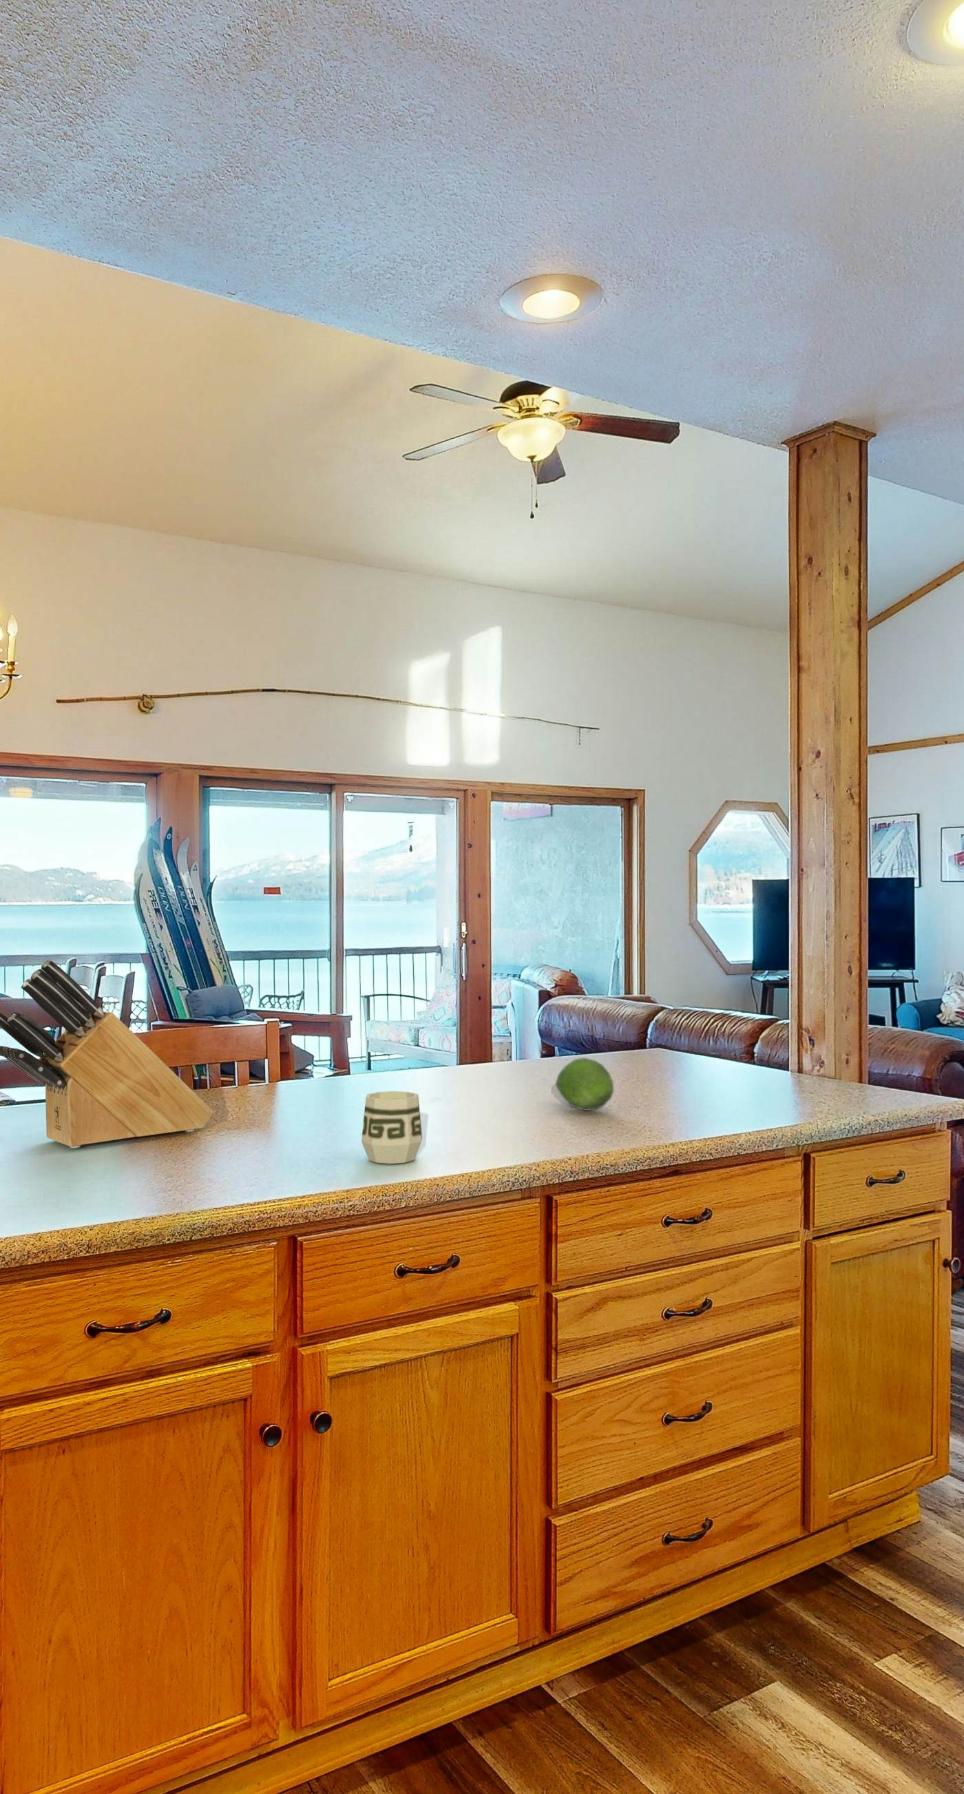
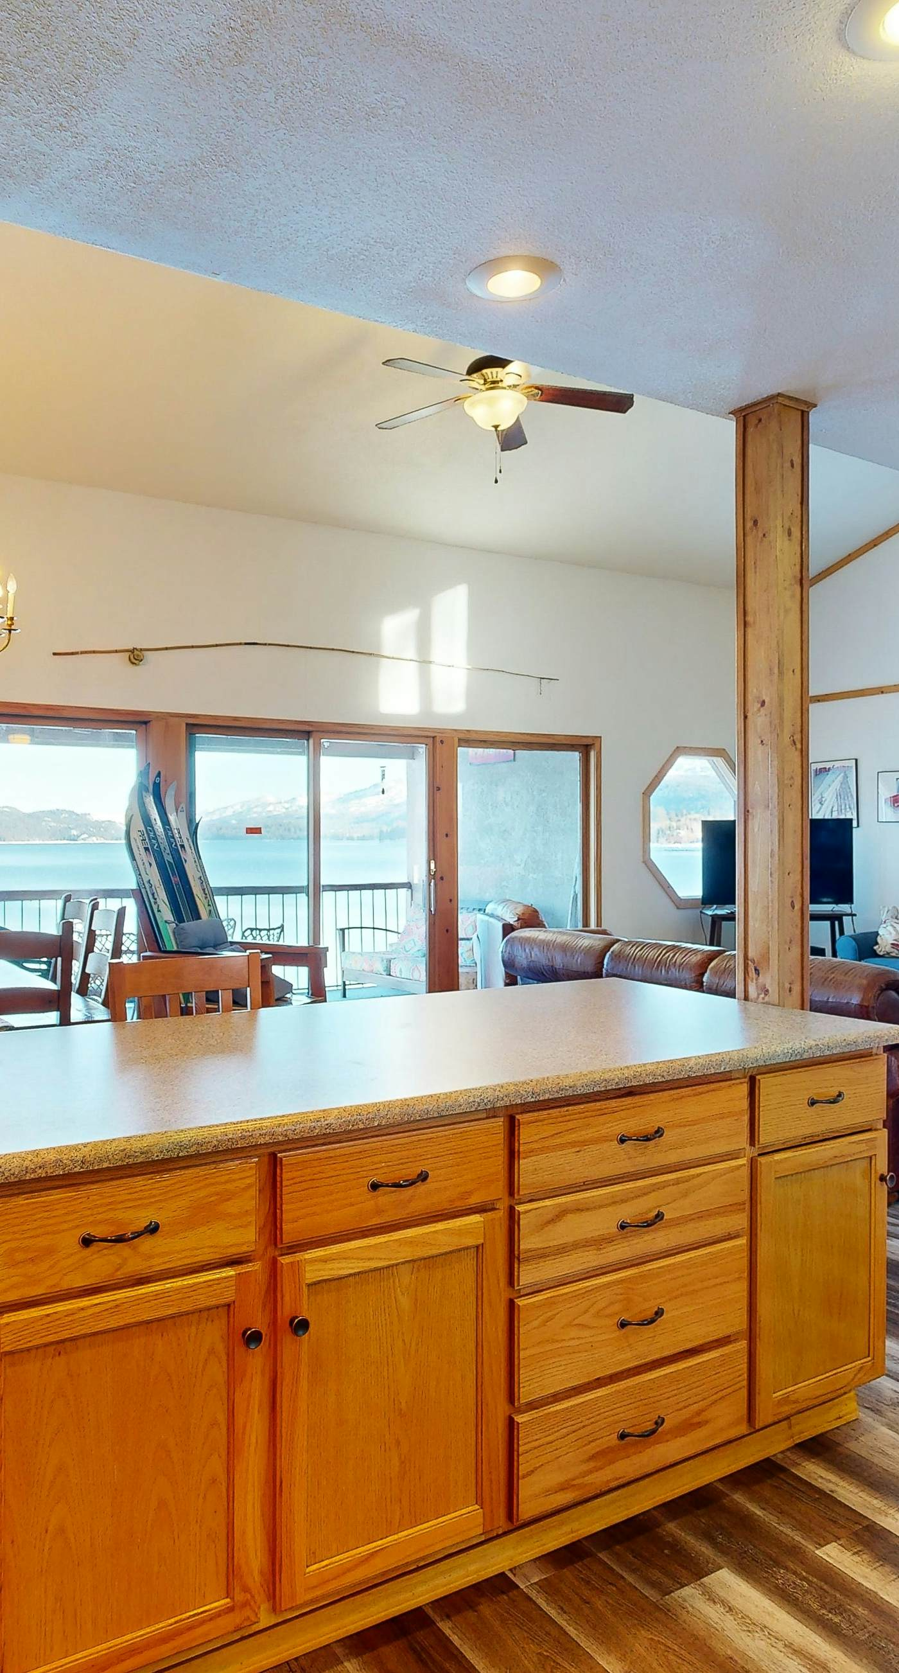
- knife block [0,959,214,1148]
- fruit [554,1057,614,1111]
- cup [361,1091,423,1165]
